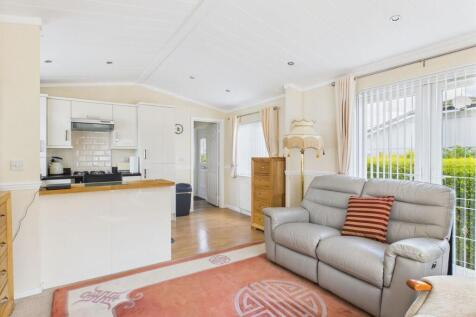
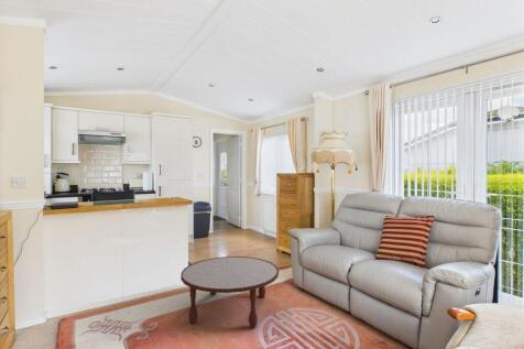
+ coffee table [179,255,280,329]
